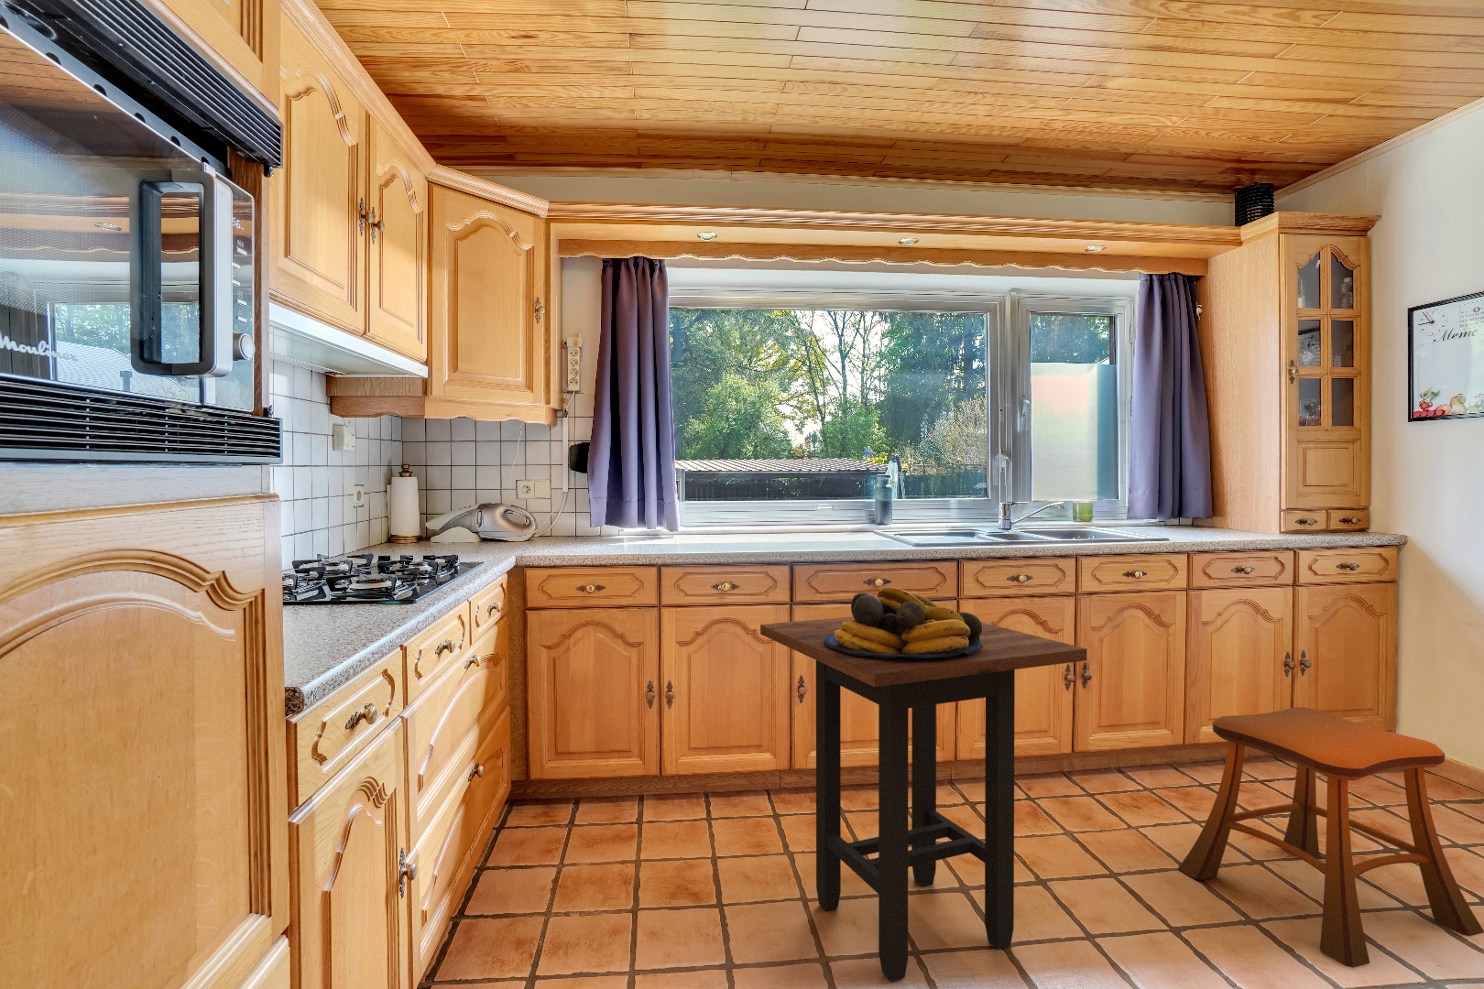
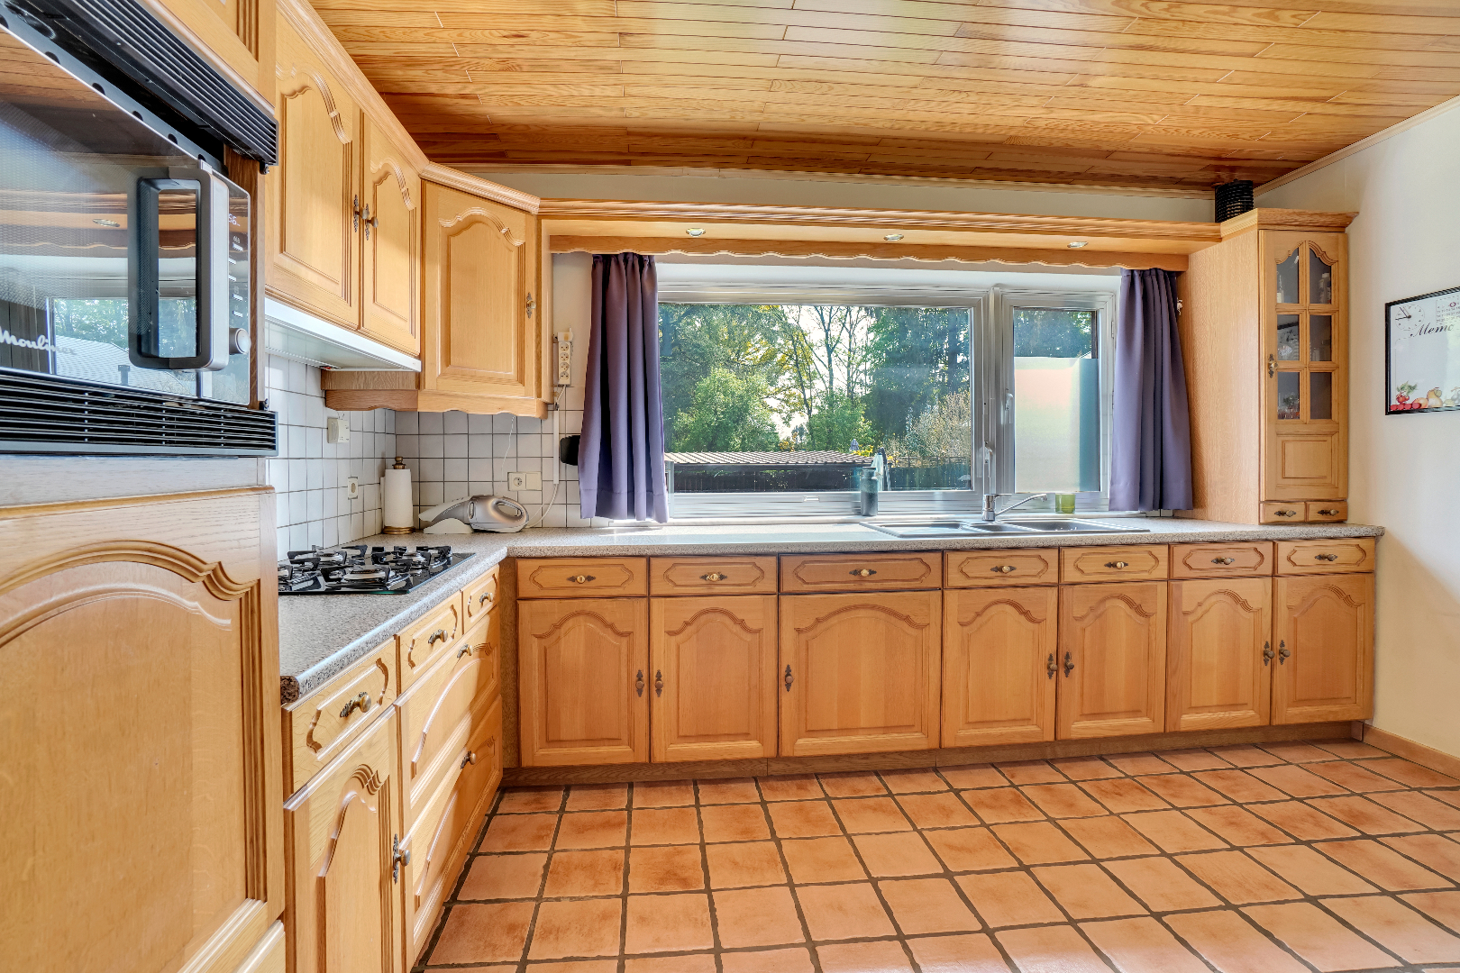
- stool [1178,706,1484,969]
- fruit bowl [825,586,983,659]
- side table [760,616,1088,982]
